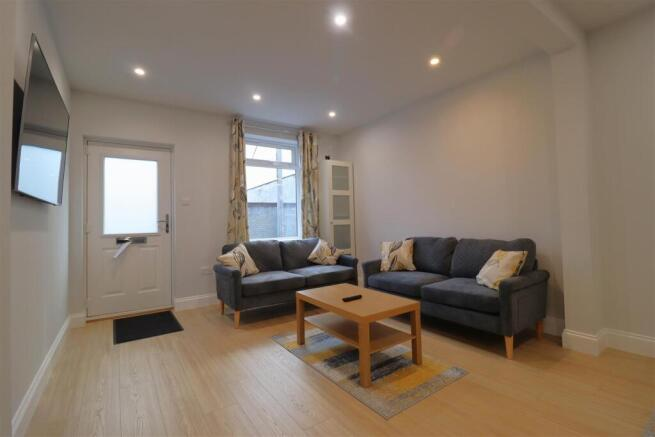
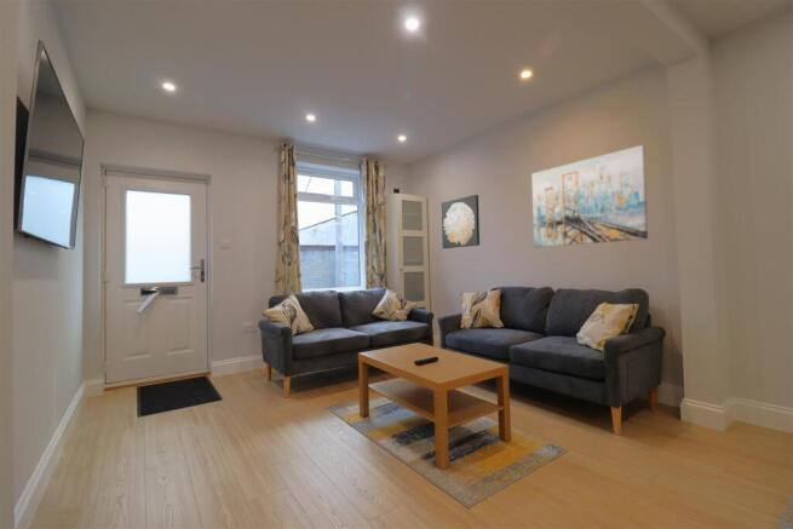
+ wall art [530,144,649,248]
+ wall art [441,194,481,249]
